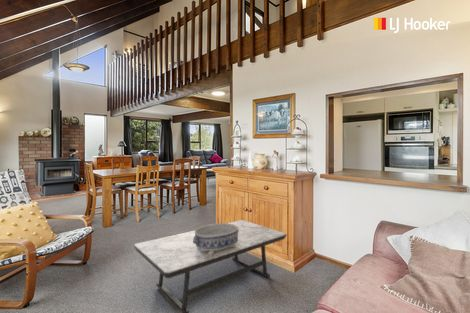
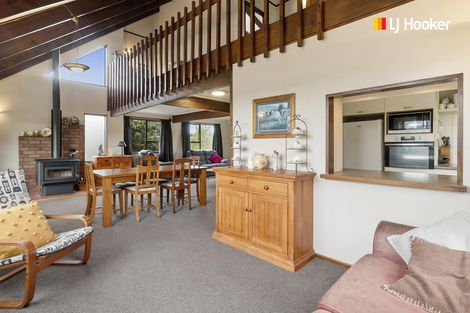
- coffee table [133,219,288,313]
- decorative bowl [193,222,239,255]
